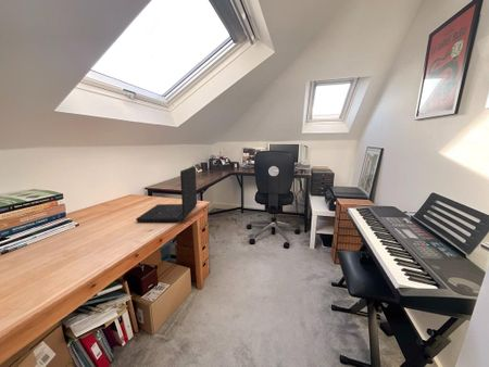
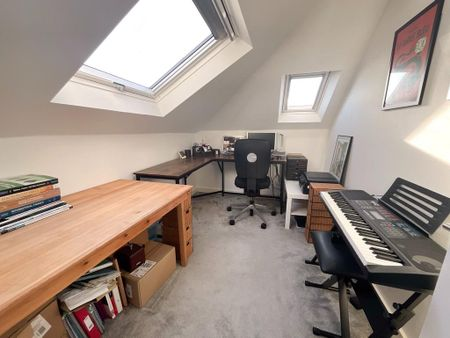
- laptop [135,165,198,223]
